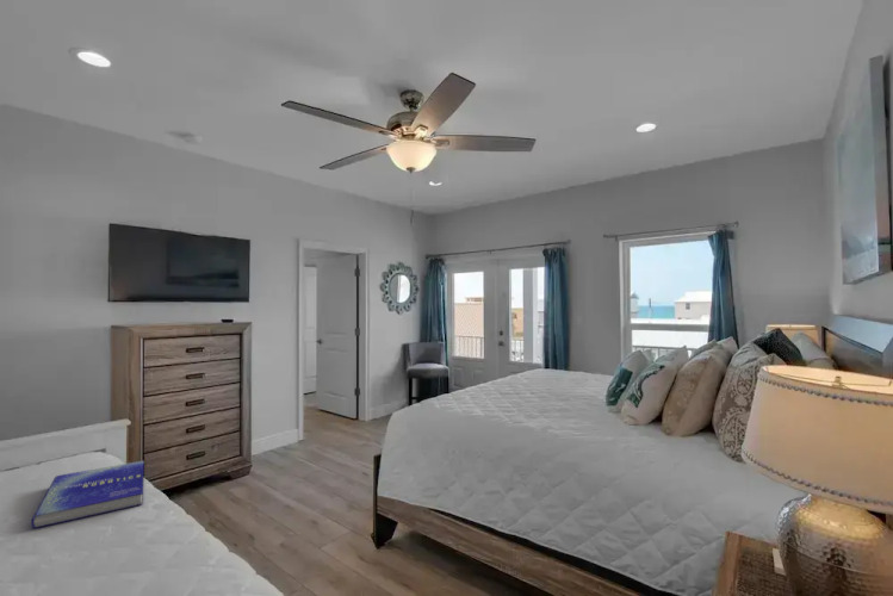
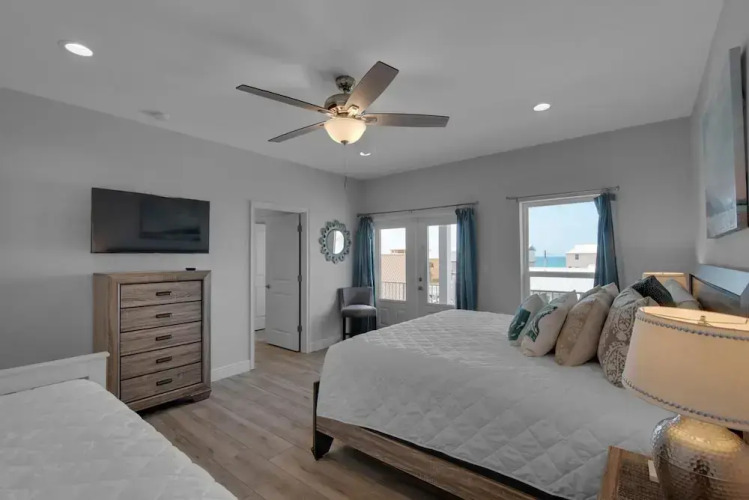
- book [30,460,144,529]
